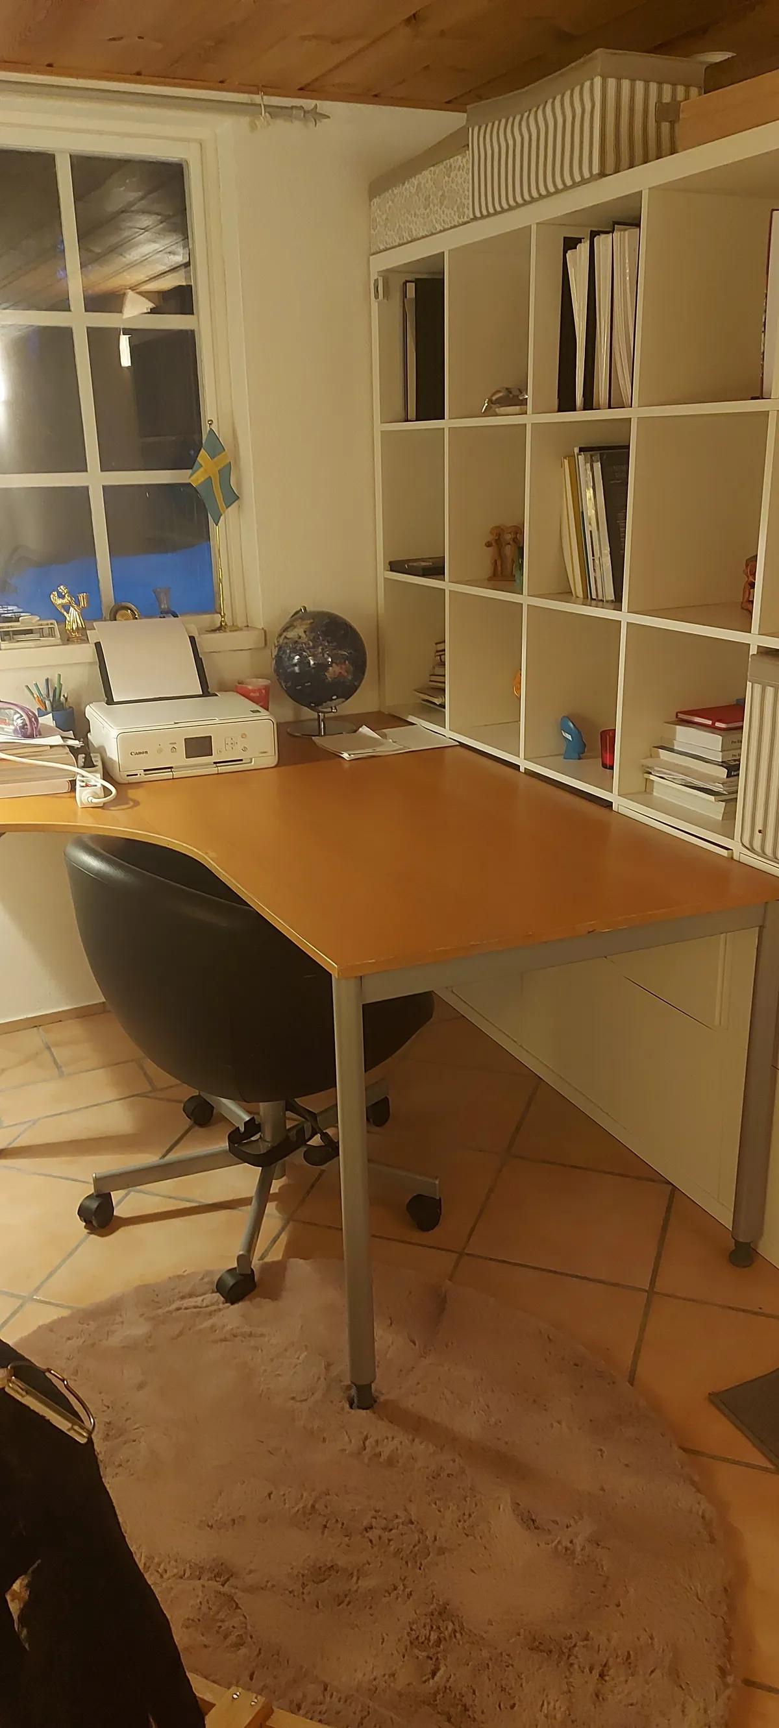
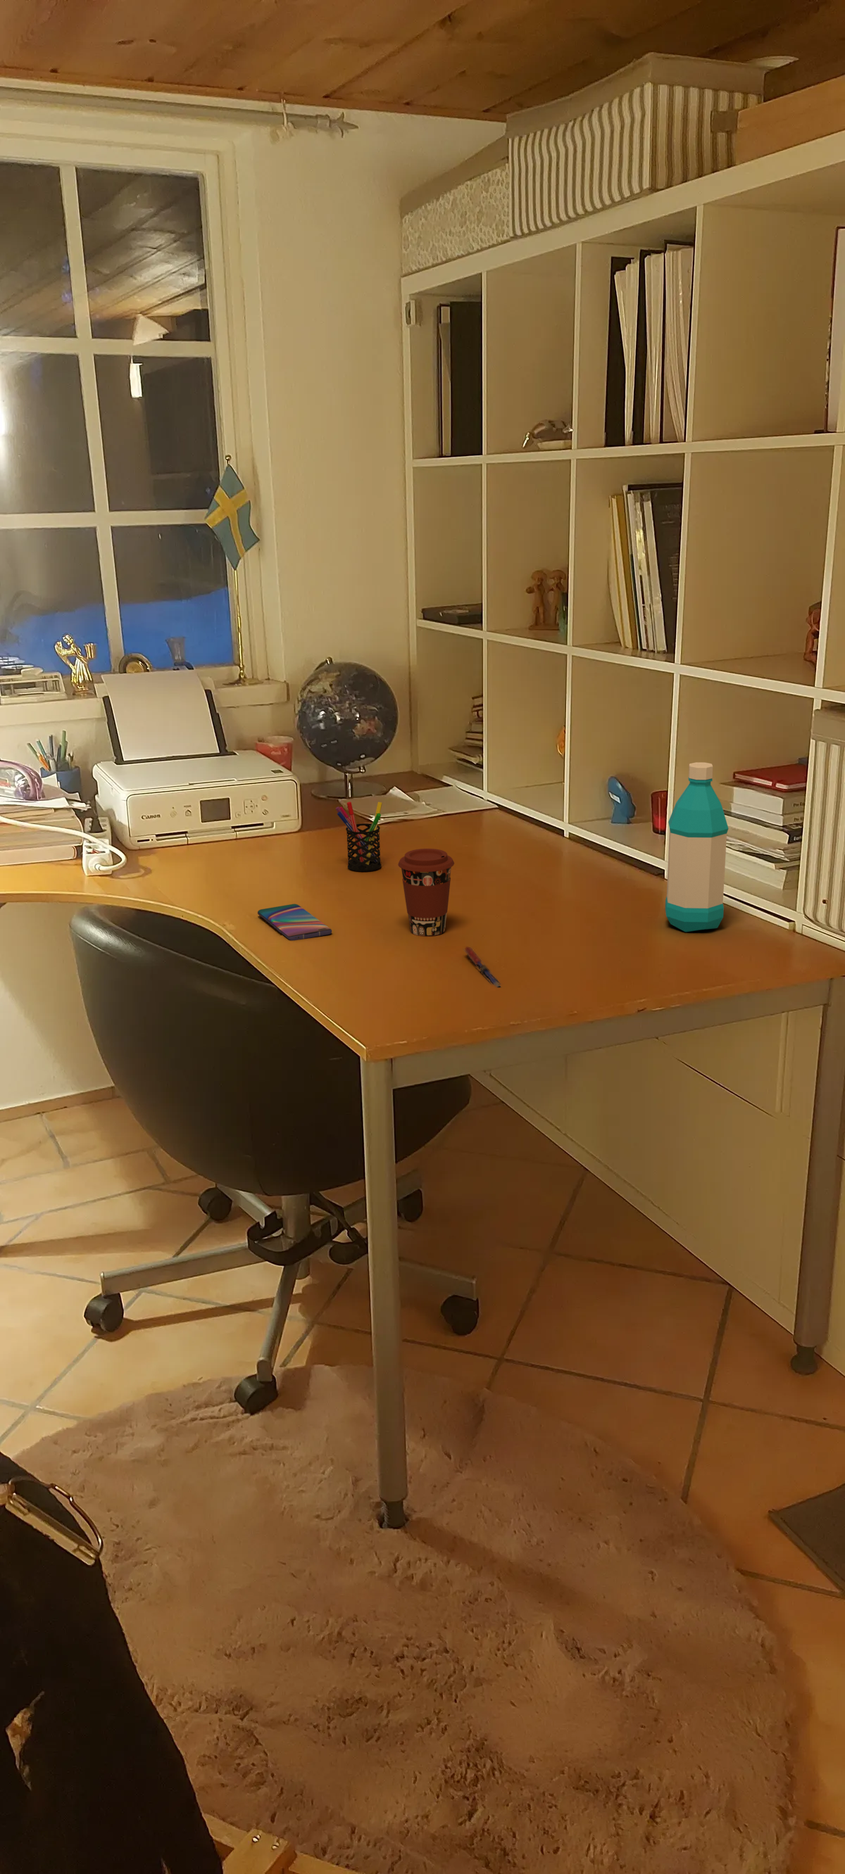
+ pen [463,945,502,988]
+ water bottle [665,761,729,932]
+ coffee cup [397,849,455,937]
+ pen holder [335,802,384,872]
+ smartphone [257,902,332,942]
